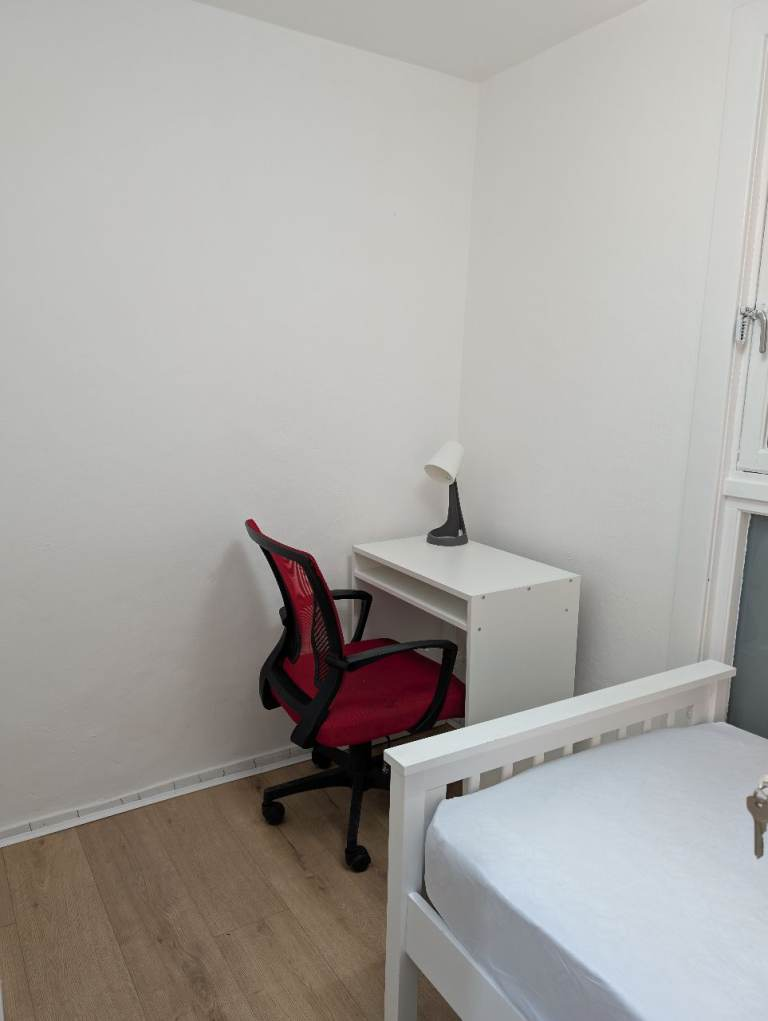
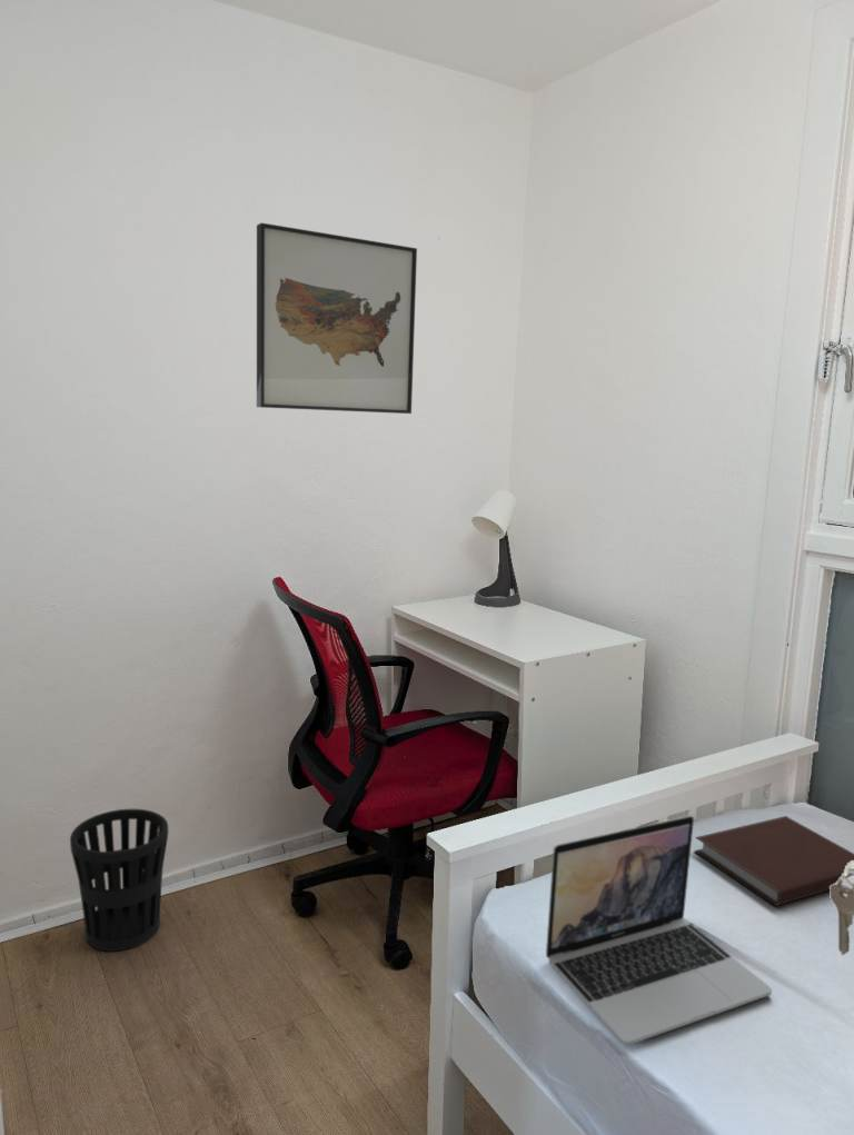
+ wall art [256,222,418,415]
+ laptop [545,815,773,1046]
+ notebook [693,815,854,907]
+ wastebasket [69,808,169,953]
